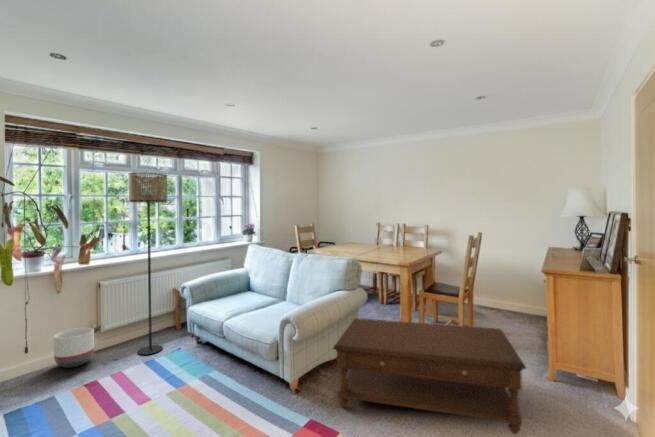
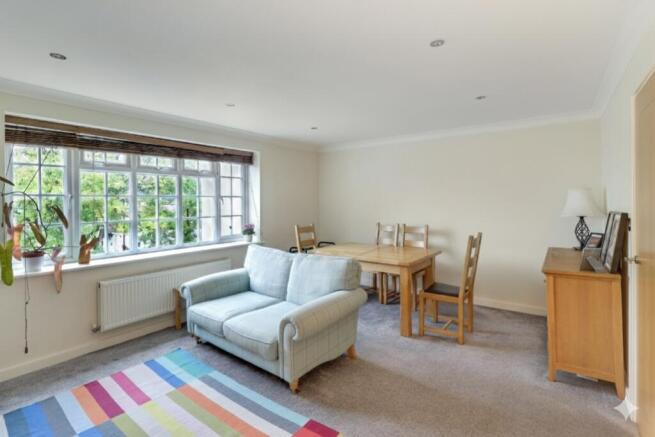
- coffee table [332,317,528,435]
- floor lamp [127,171,168,356]
- planter [53,327,95,369]
